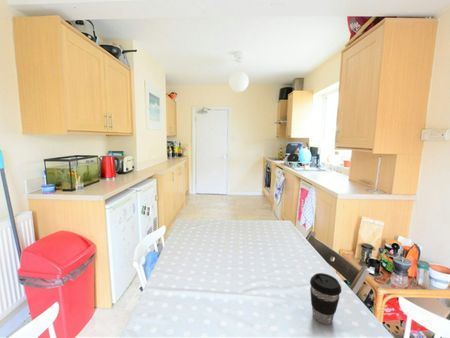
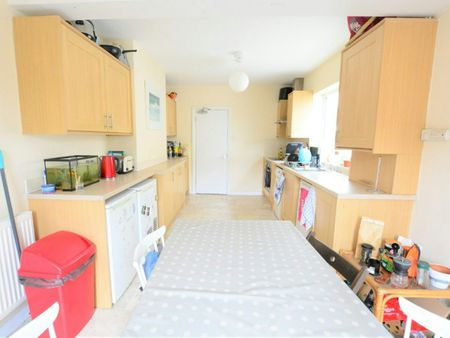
- coffee cup [309,272,342,325]
